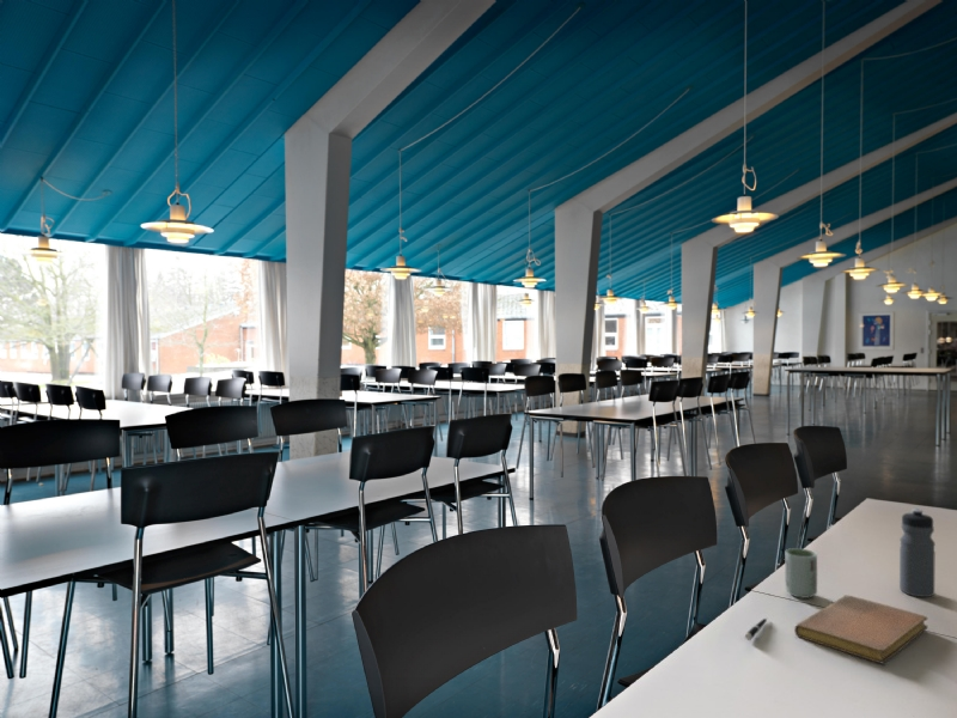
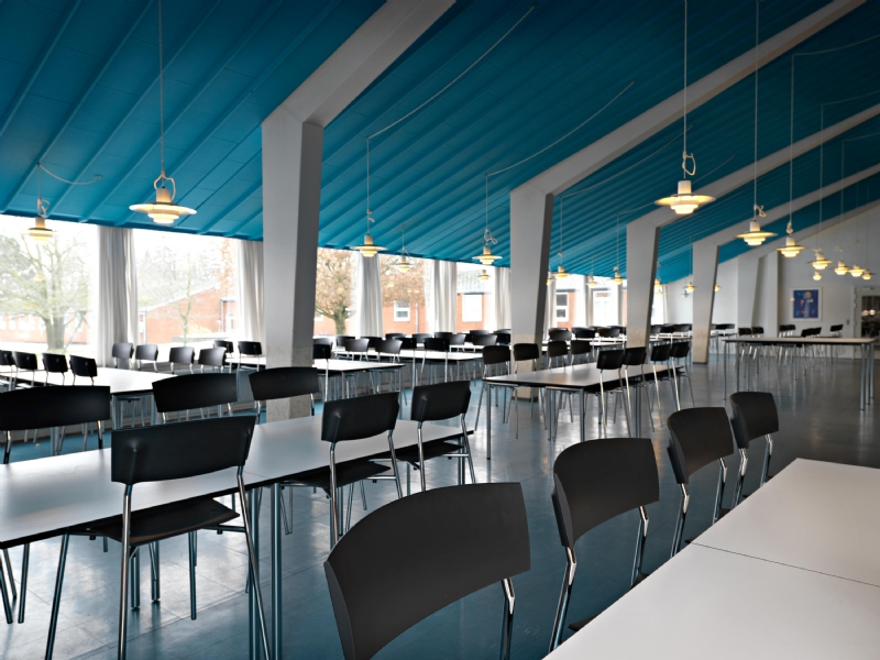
- water bottle [898,507,937,598]
- notebook [793,595,928,664]
- pen [744,616,768,641]
- cup [784,547,818,600]
